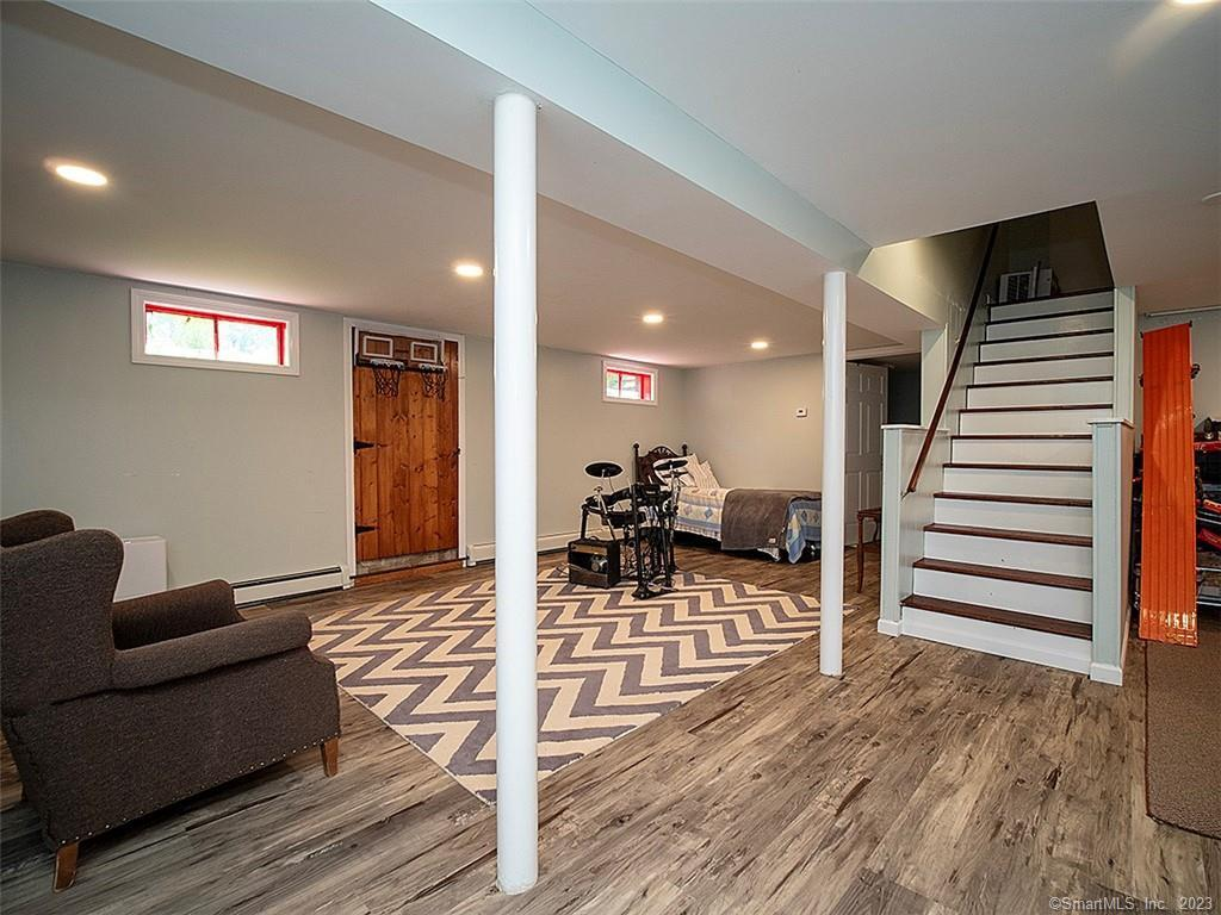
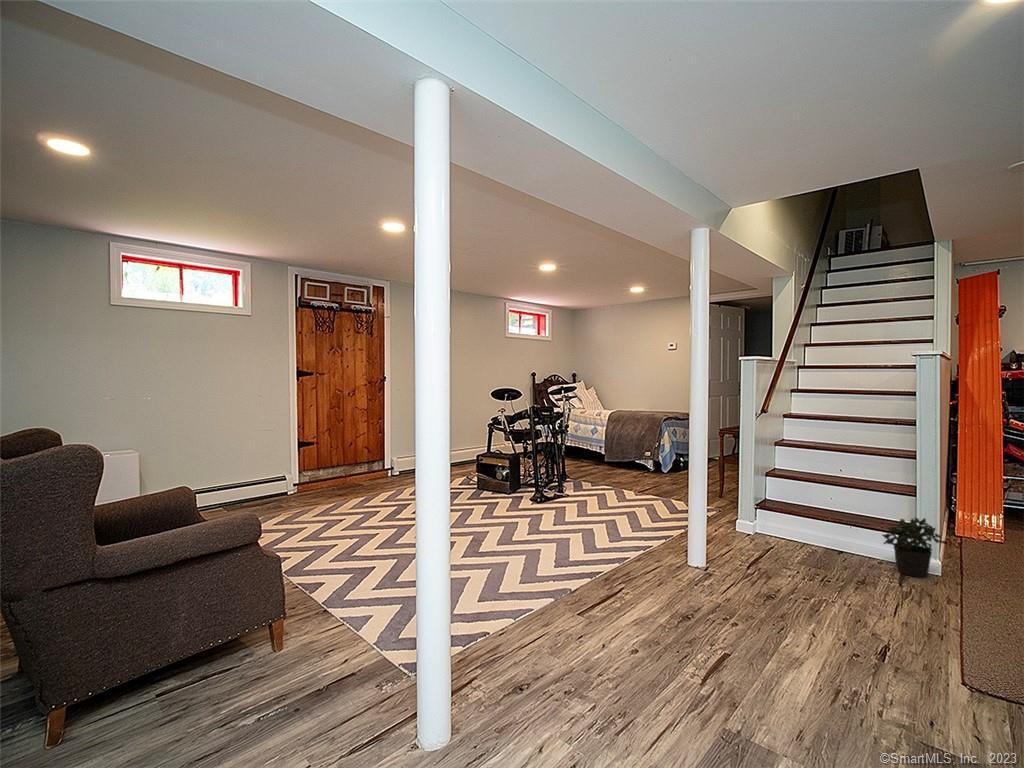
+ potted plant [881,517,949,578]
